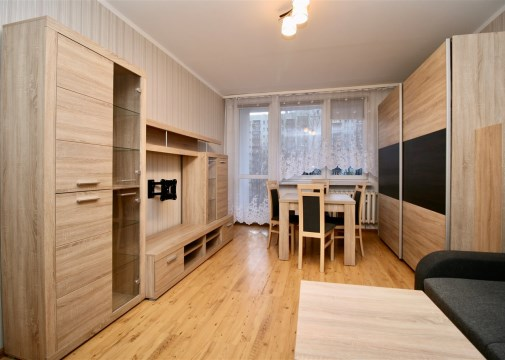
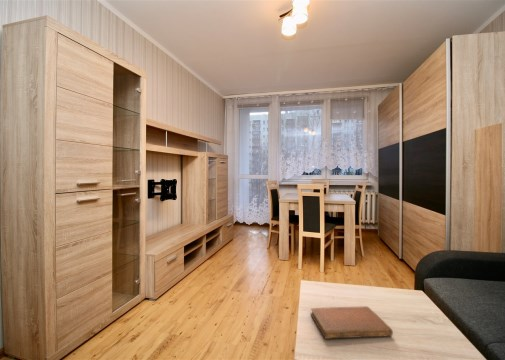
+ notebook [310,305,394,340]
